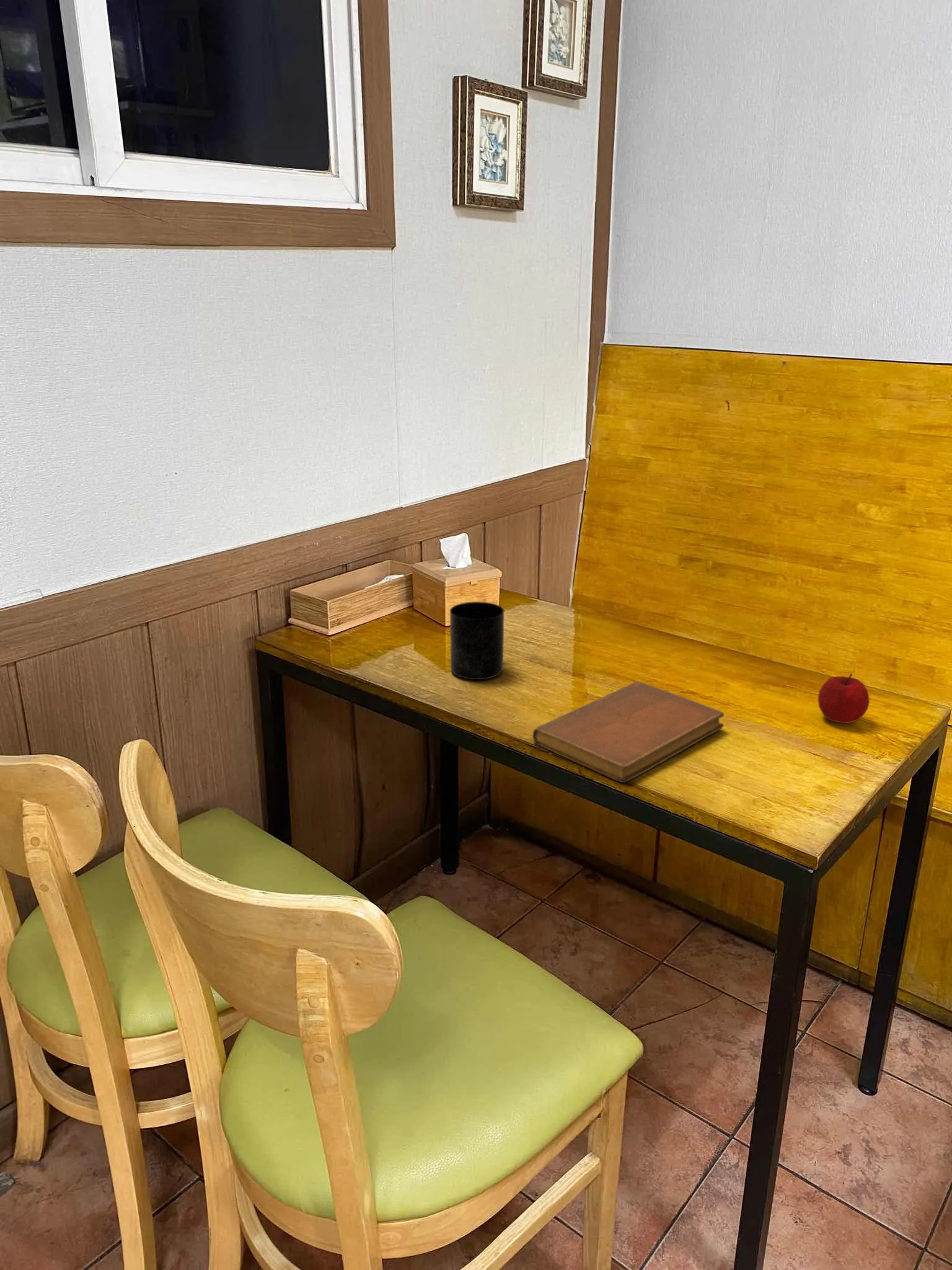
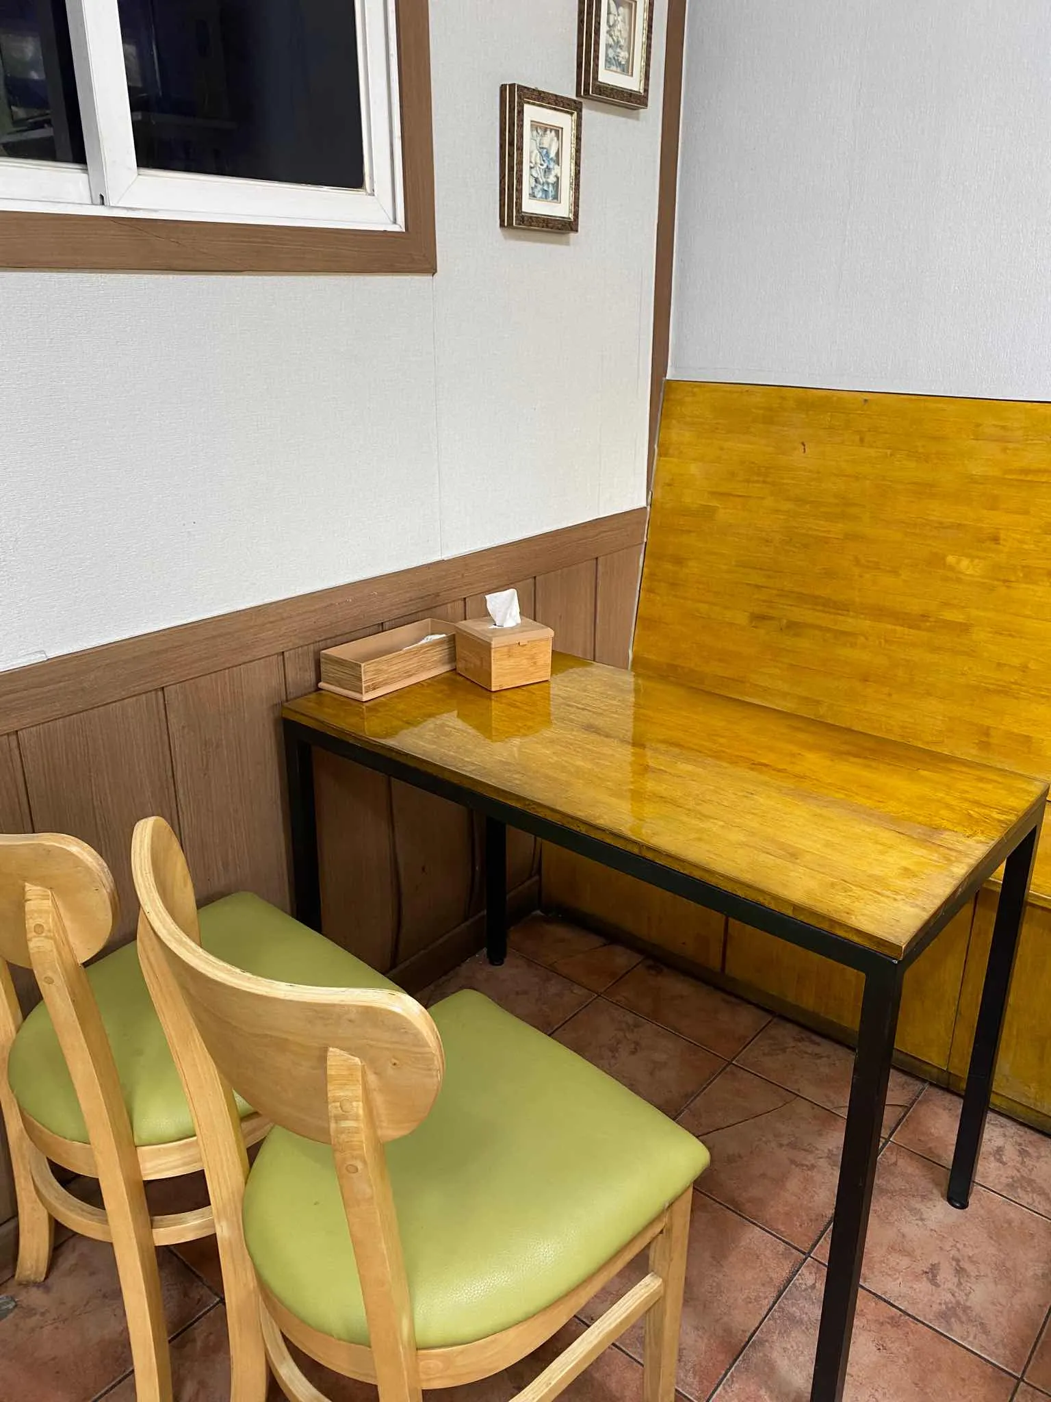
- notebook [532,681,725,783]
- mug [449,601,505,680]
- apple [818,673,870,724]
